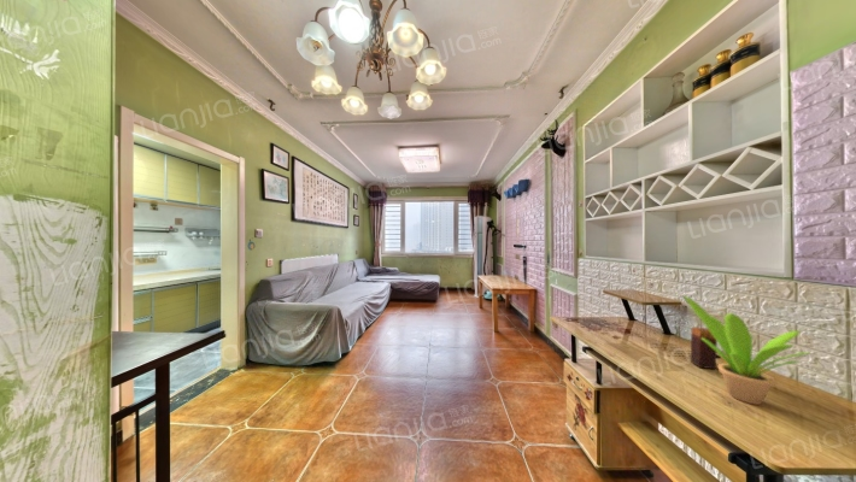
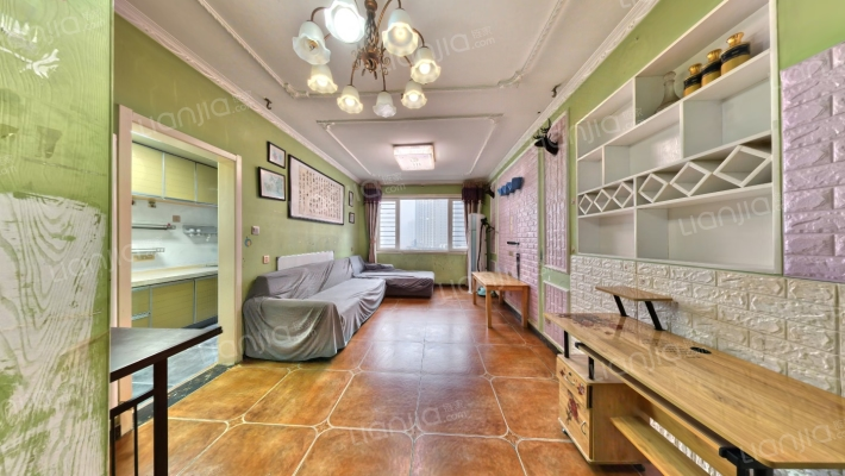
- candle [690,327,717,370]
- potted plant [681,294,811,406]
